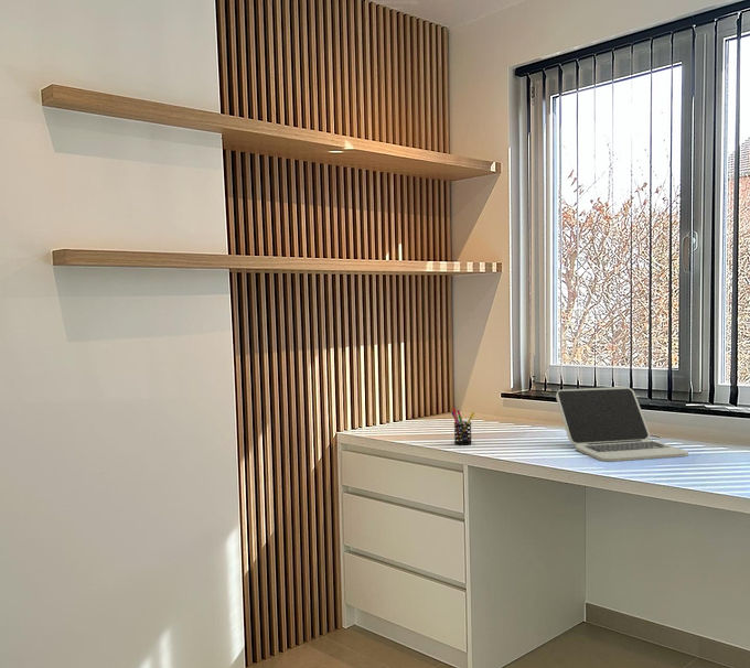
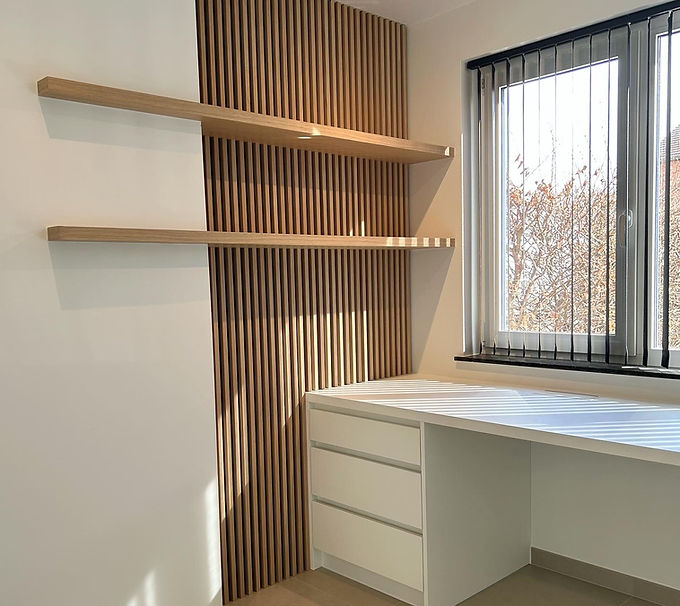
- laptop [555,386,689,463]
- pen holder [451,407,475,446]
